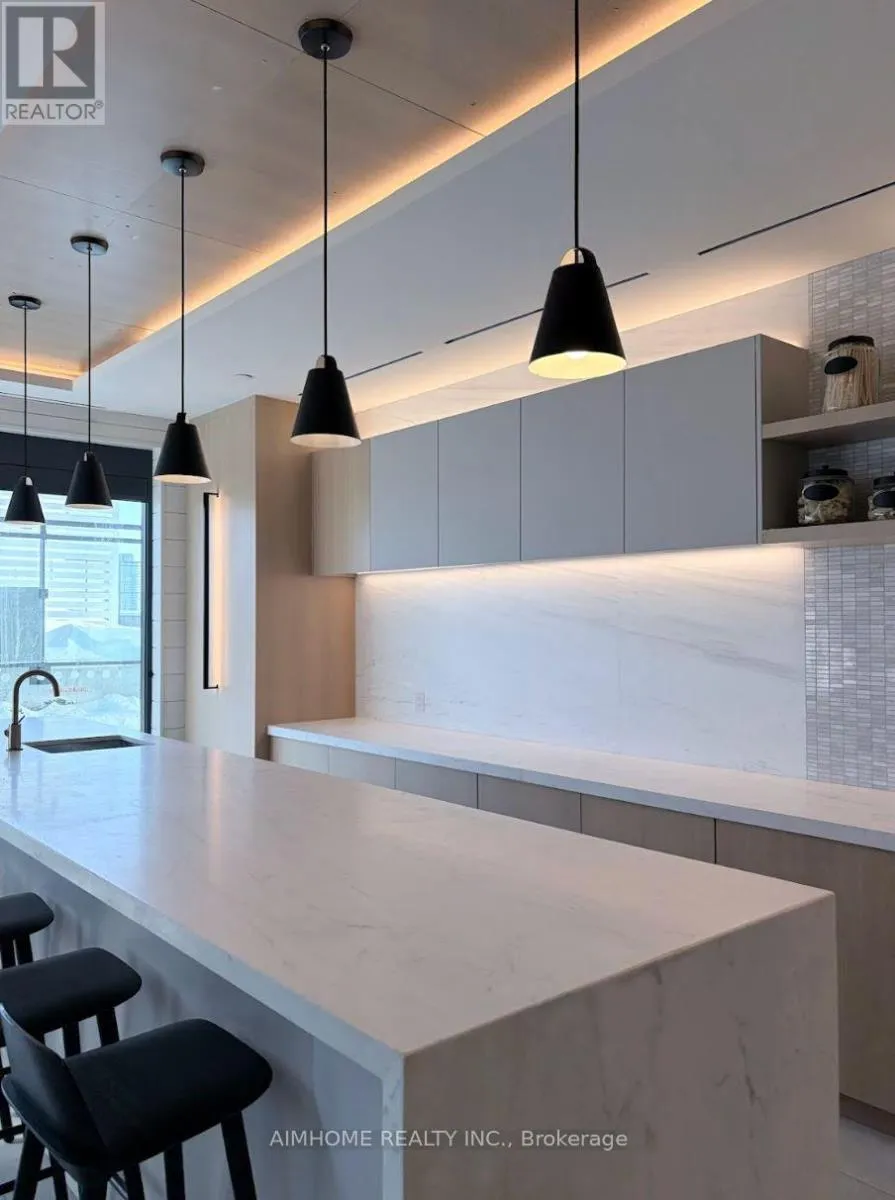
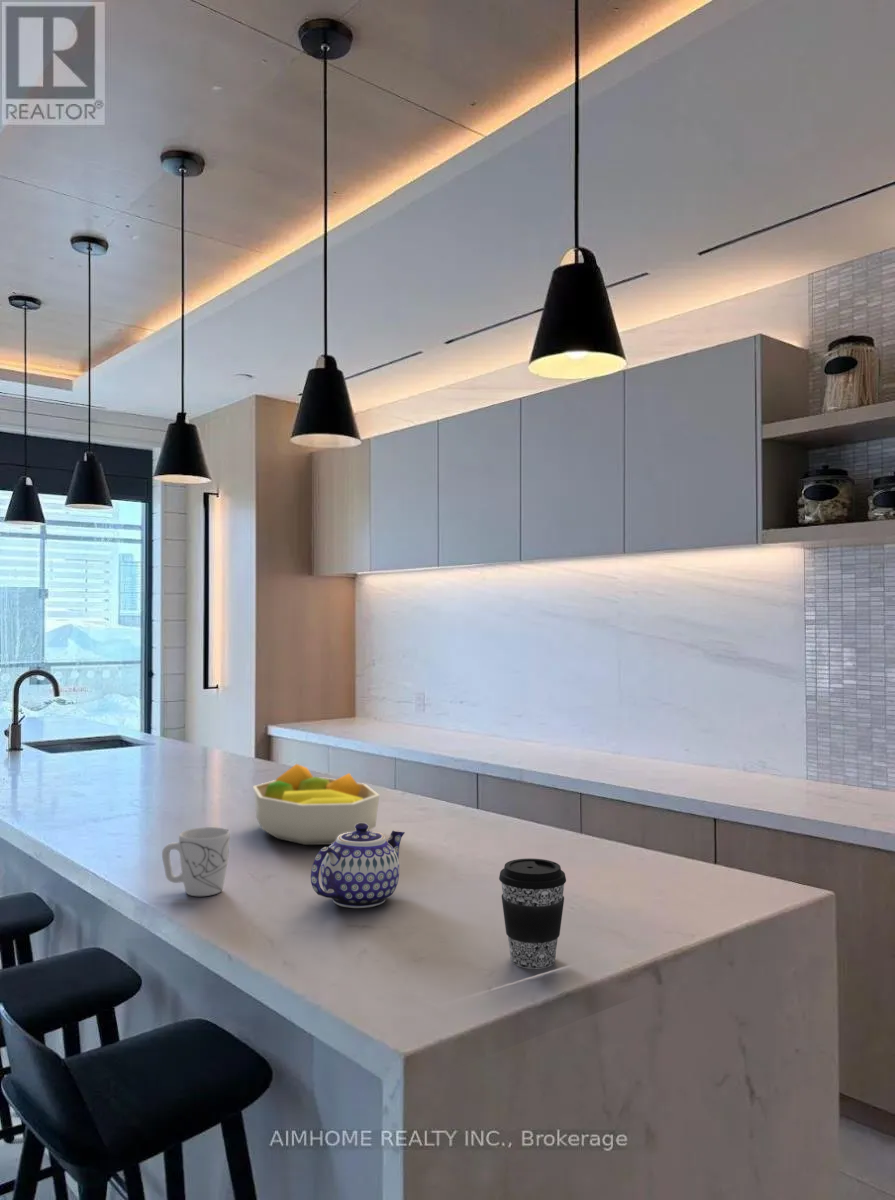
+ fruit bowl [252,763,381,846]
+ teapot [310,823,406,909]
+ mug [161,826,231,897]
+ coffee cup [498,857,567,970]
